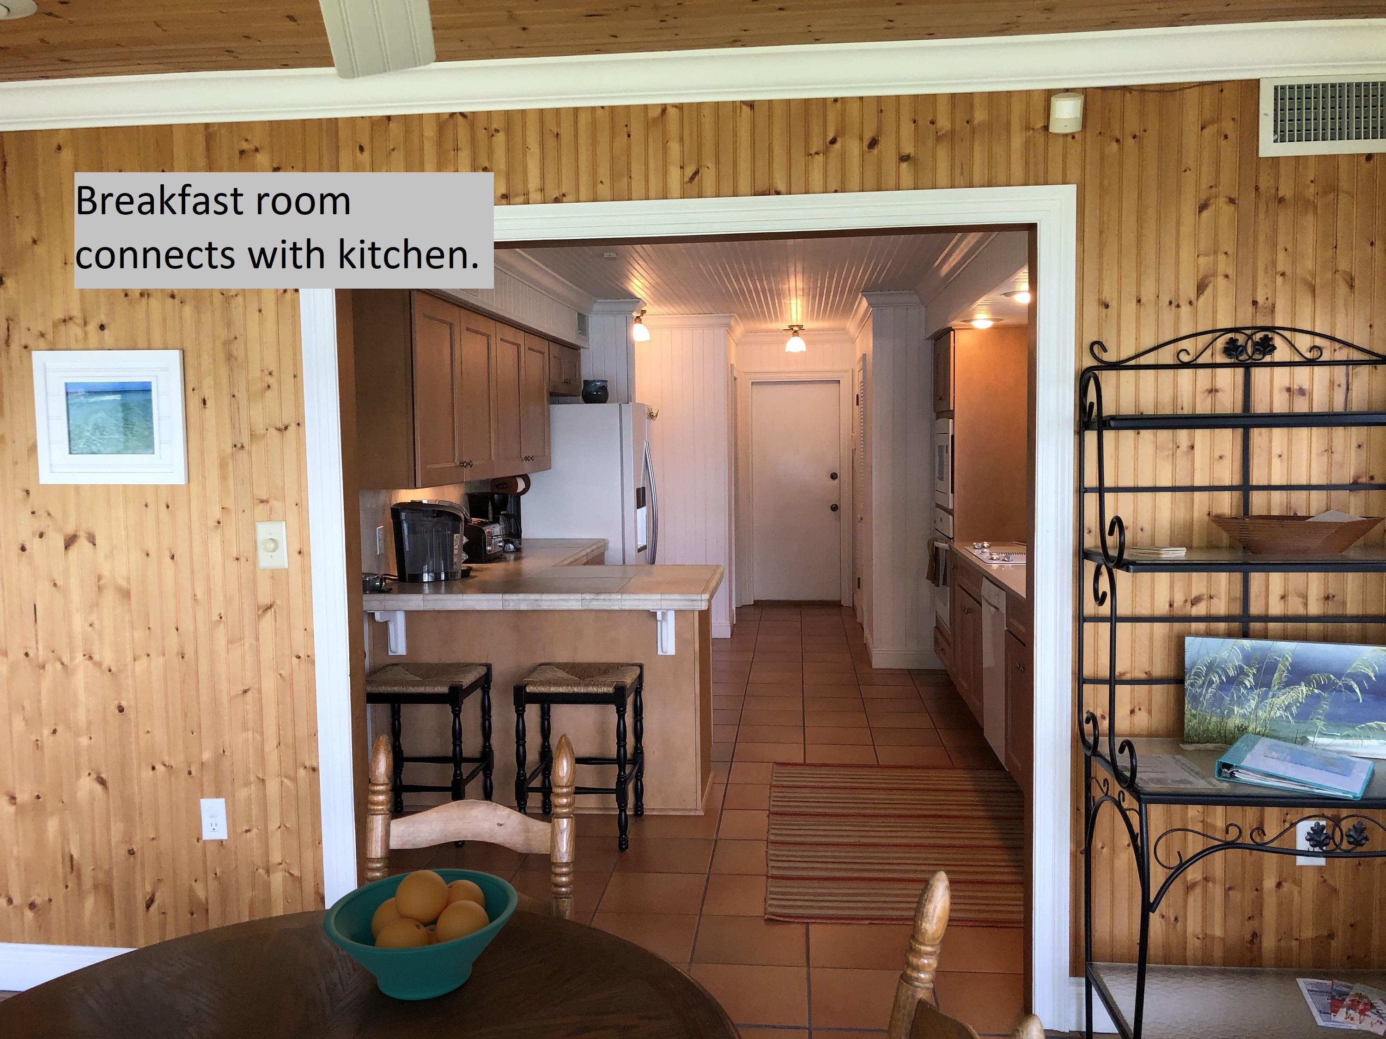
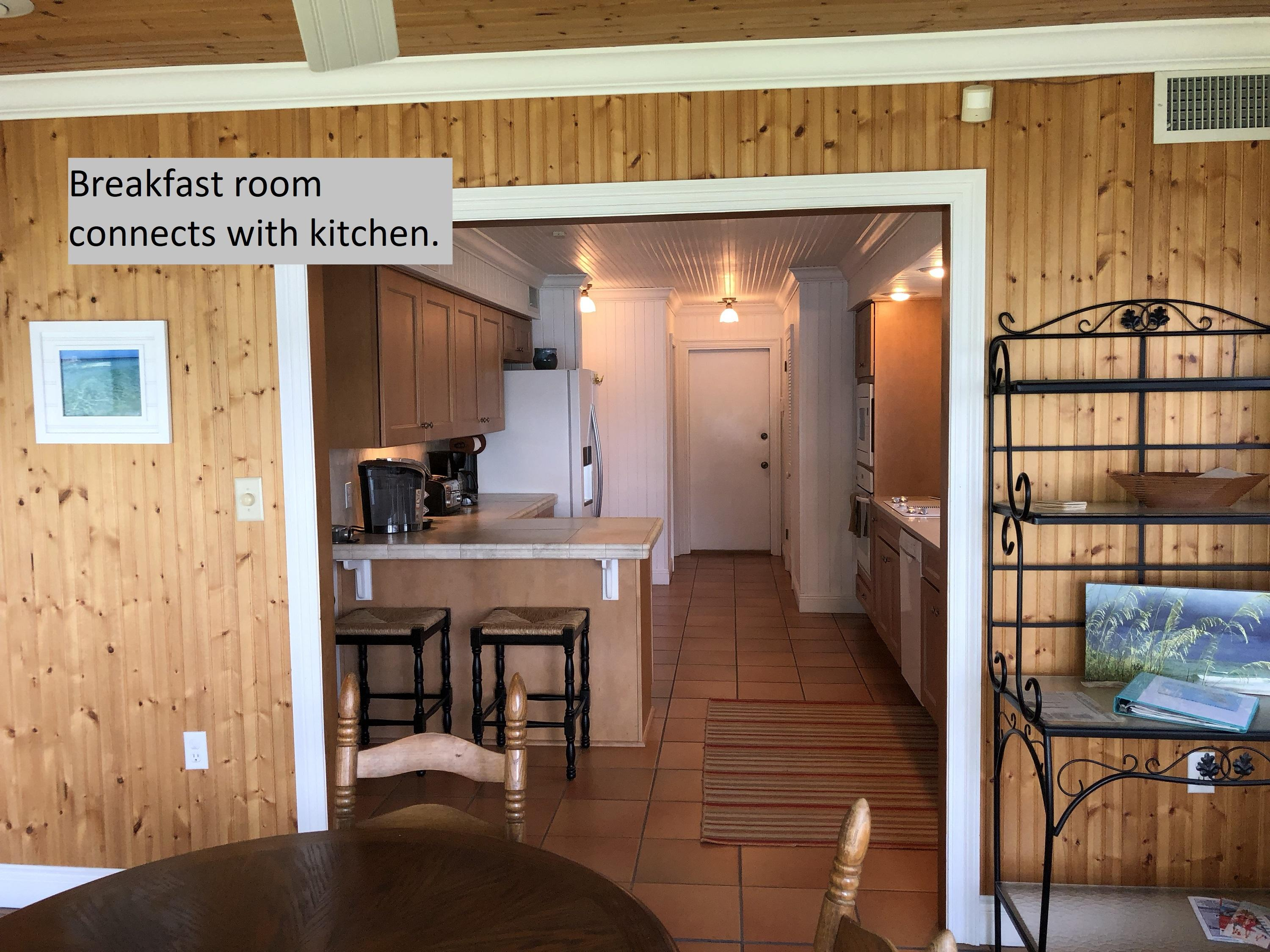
- fruit bowl [323,868,518,1001]
